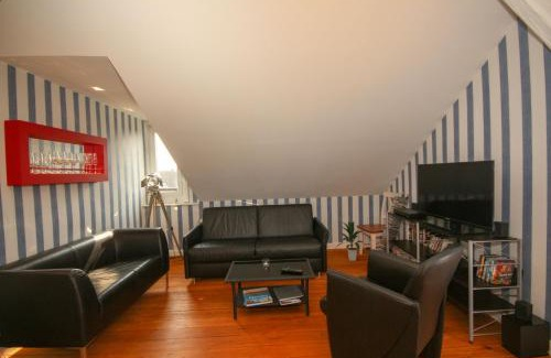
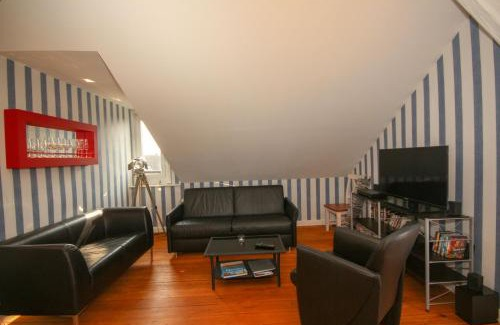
- indoor plant [334,220,367,262]
